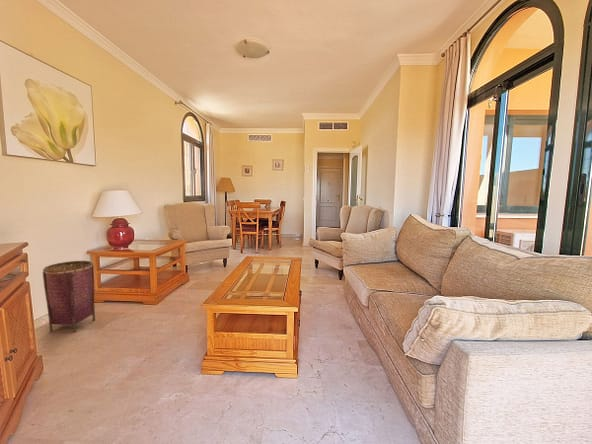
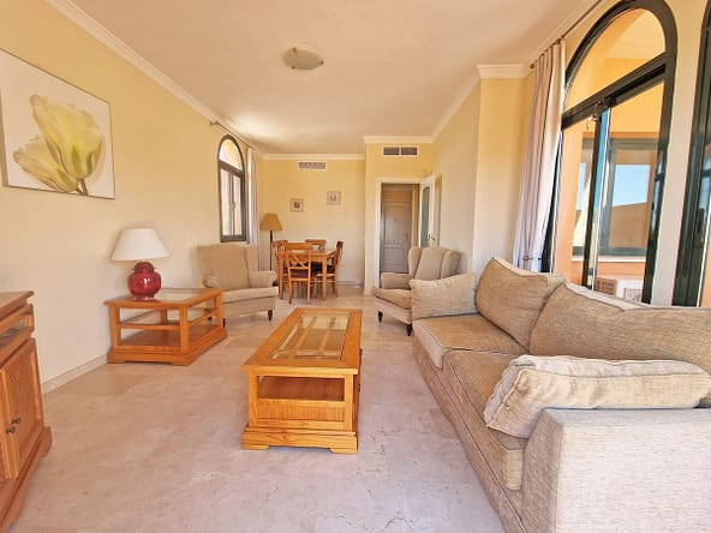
- woven basket [42,260,96,333]
